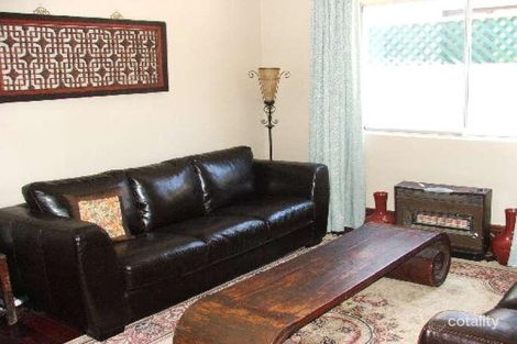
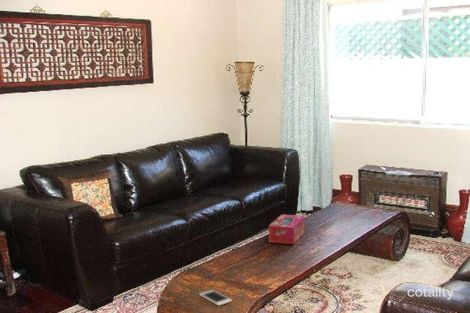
+ cell phone [198,289,233,307]
+ tissue box [268,214,306,245]
